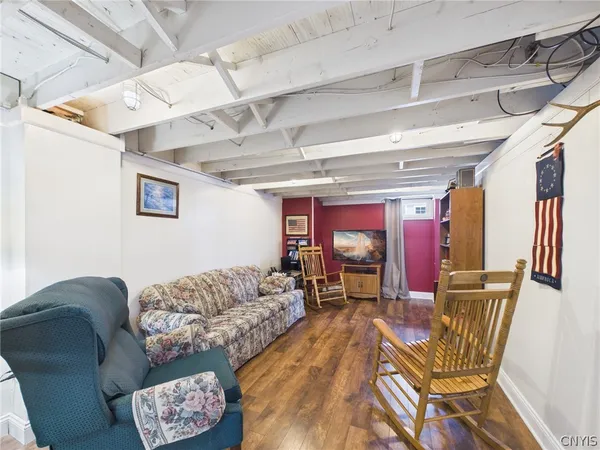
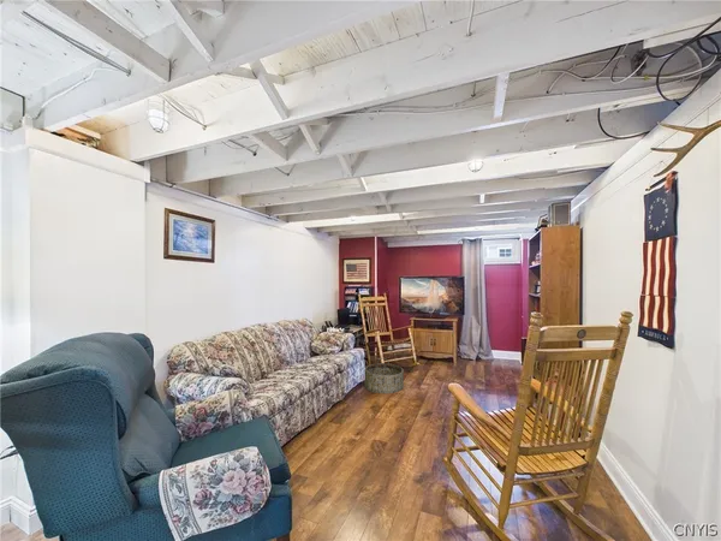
+ basket [364,357,405,394]
